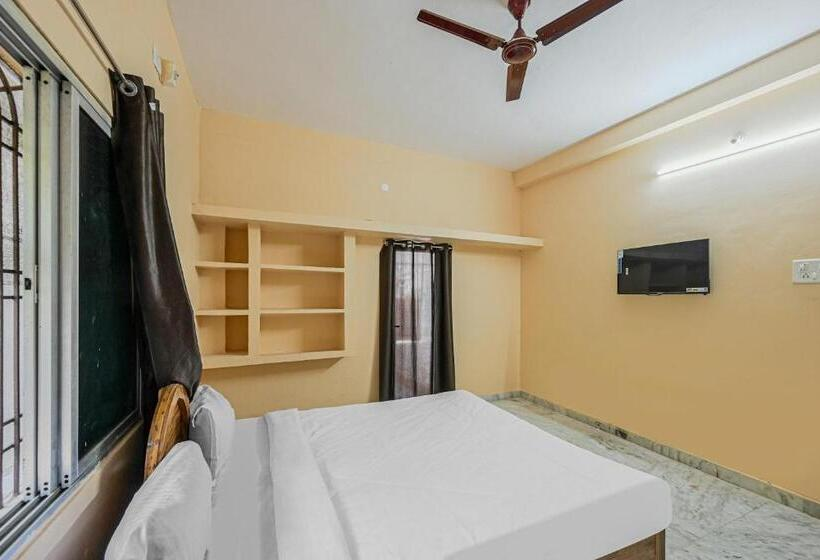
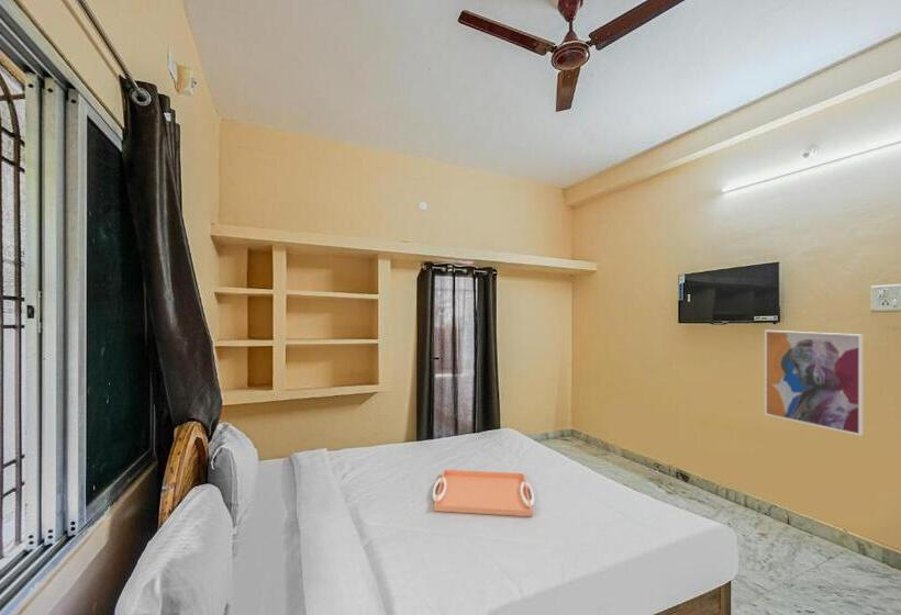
+ wall art [764,329,865,437]
+ serving tray [432,469,535,517]
